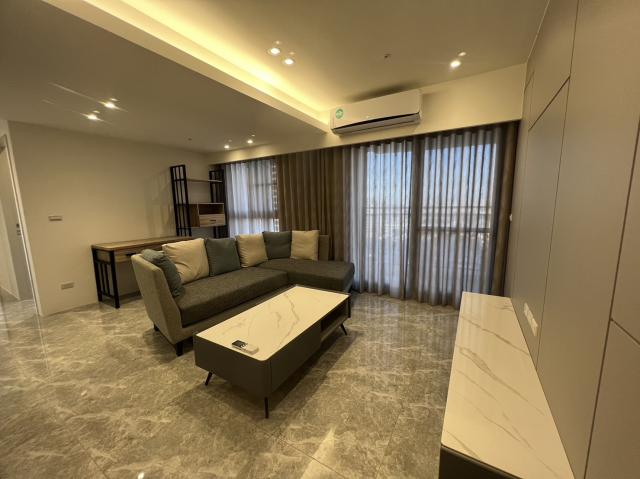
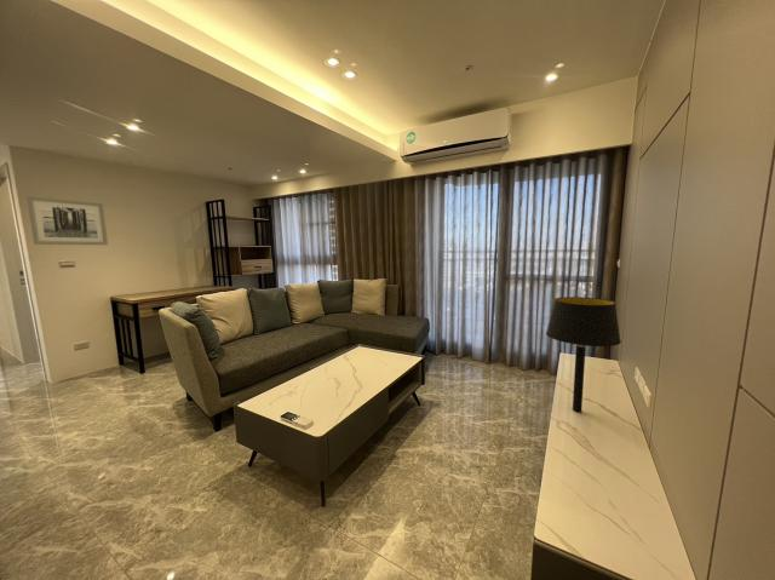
+ wall art [25,195,109,246]
+ table lamp [545,295,622,413]
